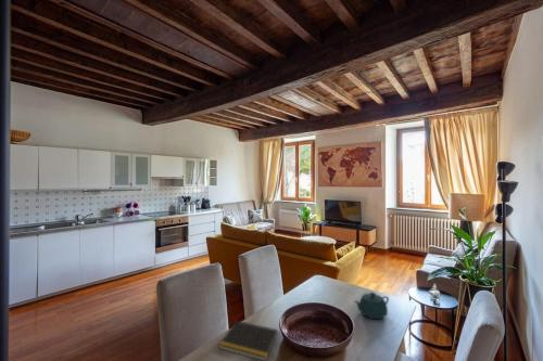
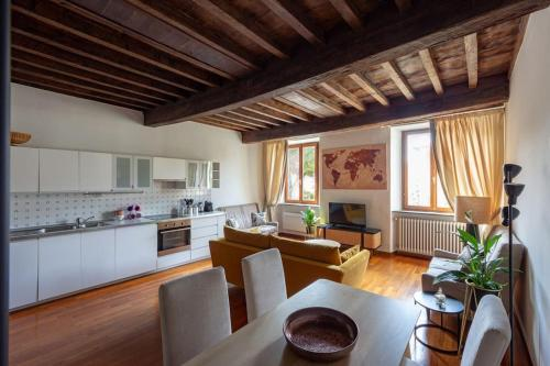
- notepad [218,320,279,361]
- teapot [354,291,390,320]
